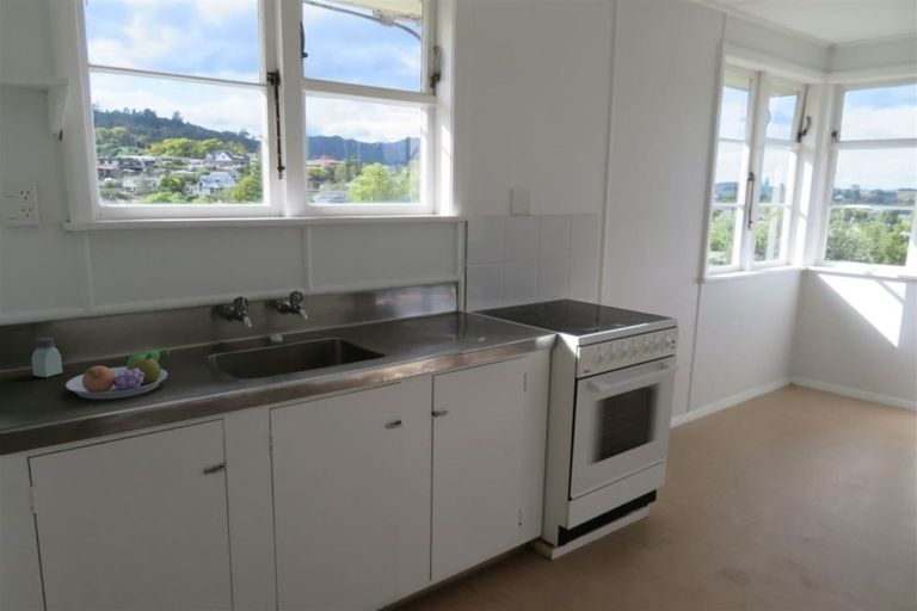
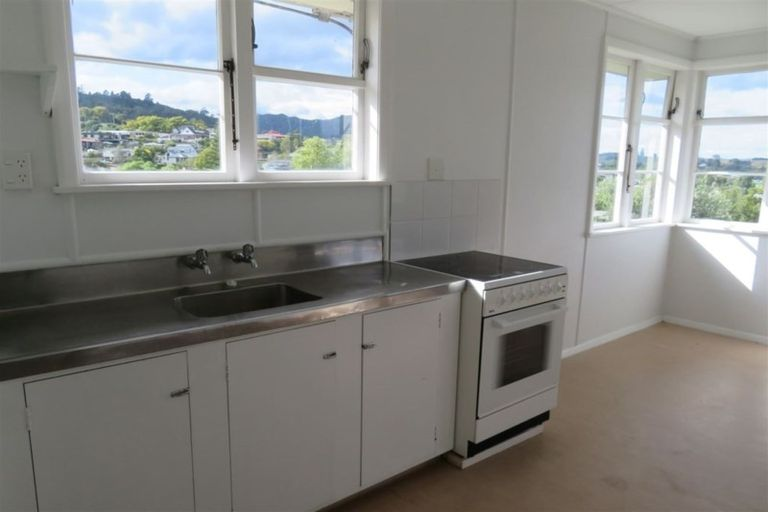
- saltshaker [31,337,63,378]
- fruit bowl [64,348,171,400]
